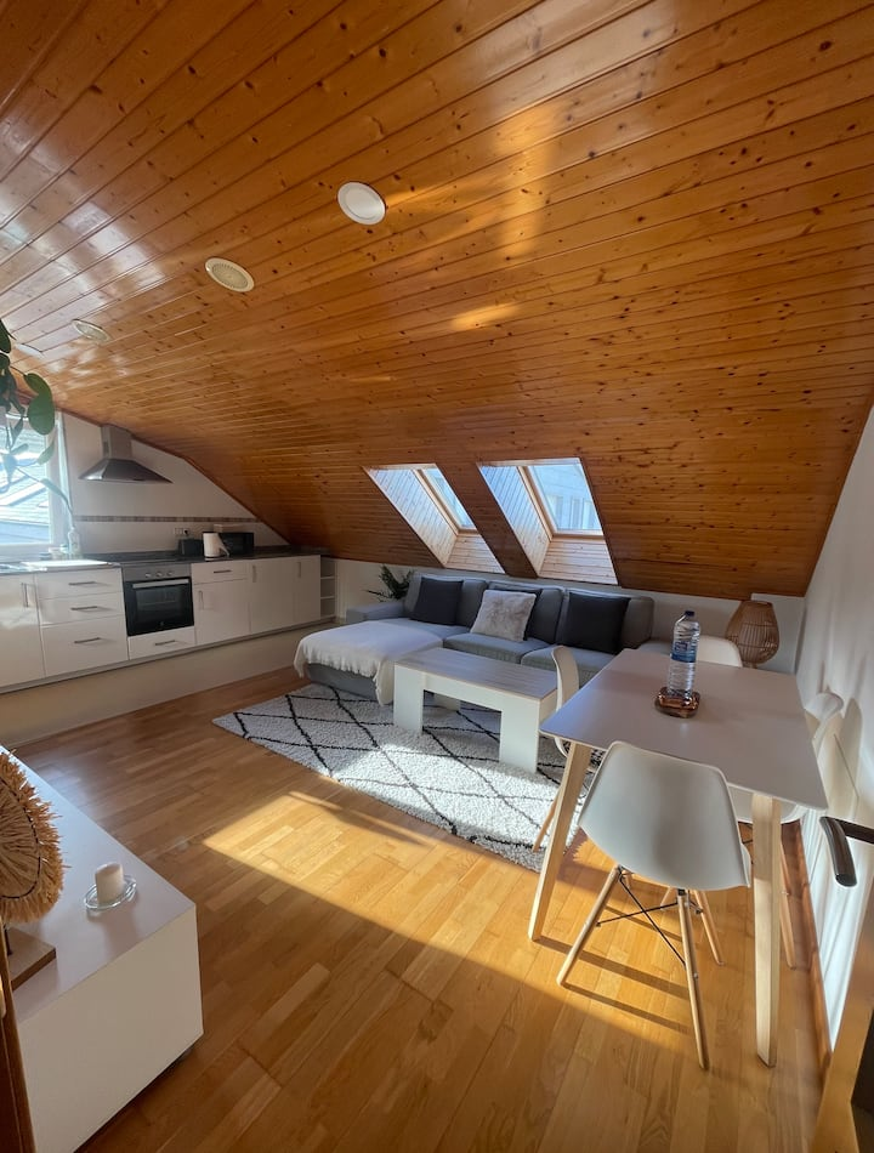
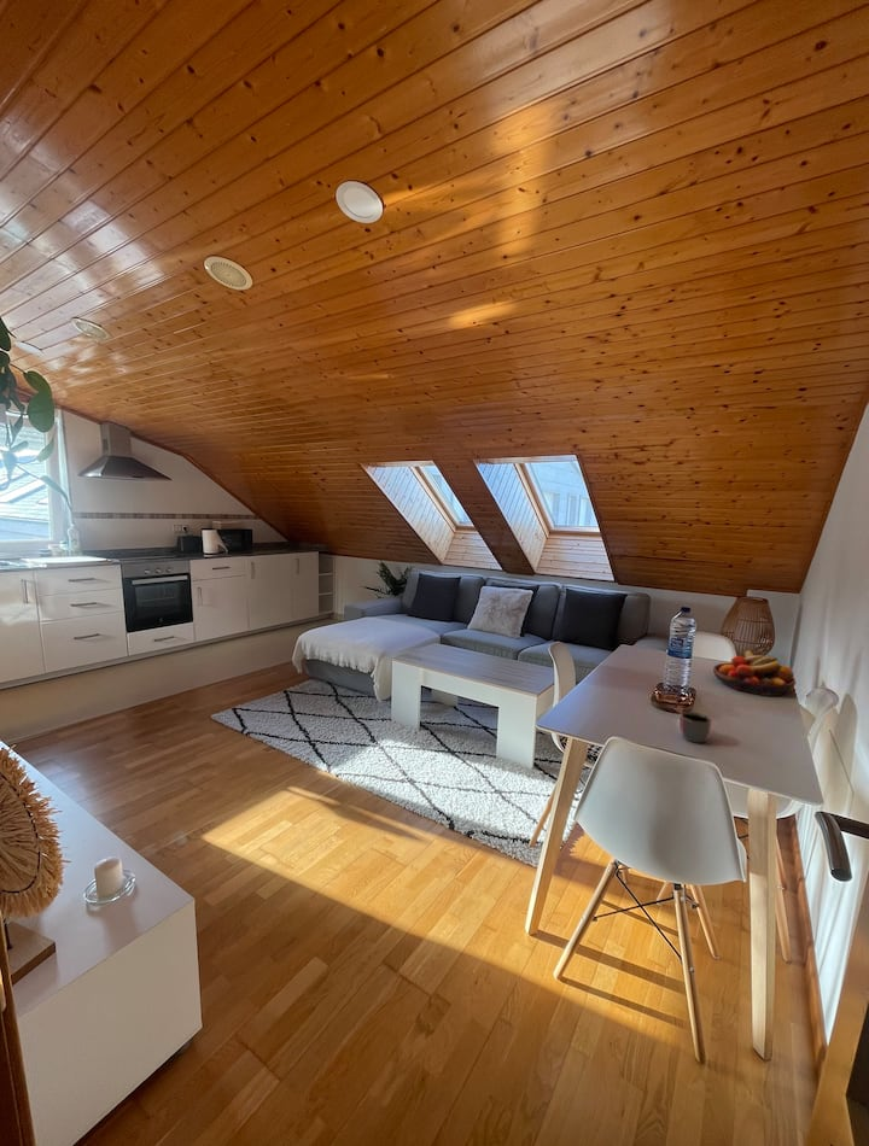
+ mug [678,711,713,744]
+ fruit bowl [712,649,797,697]
